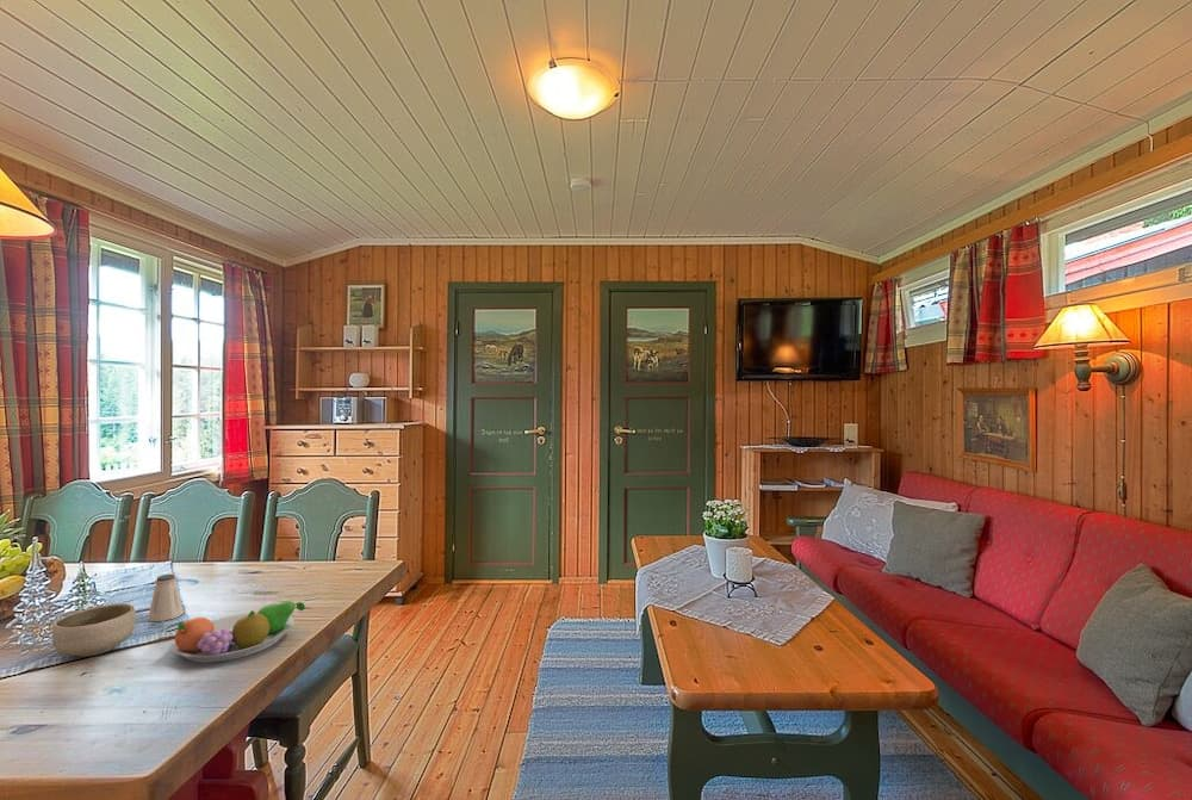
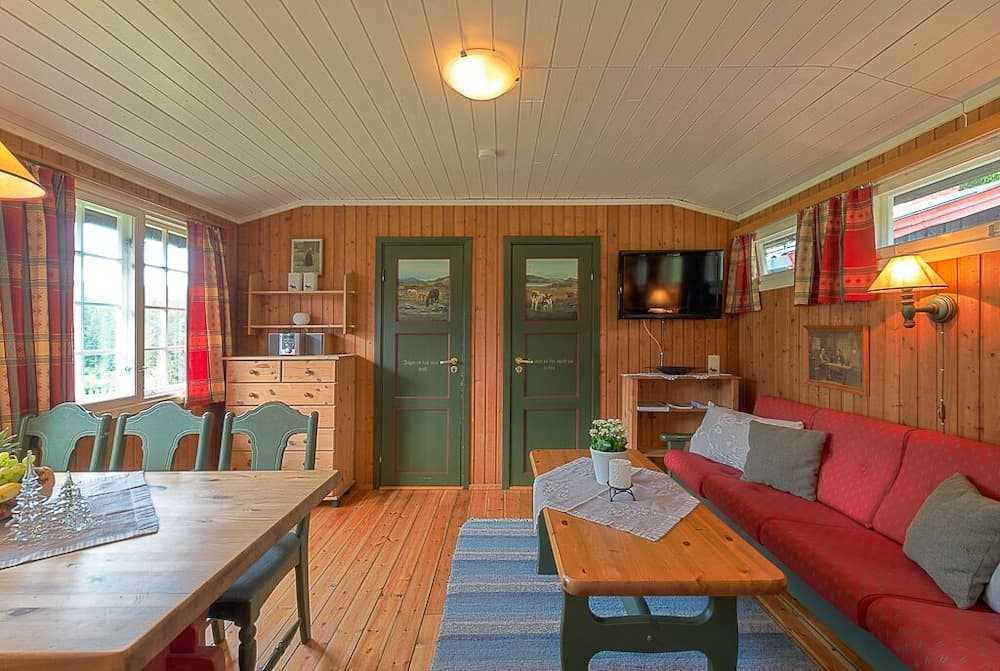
- fruit bowl [170,600,306,664]
- saltshaker [147,573,185,622]
- bowl [51,602,137,658]
